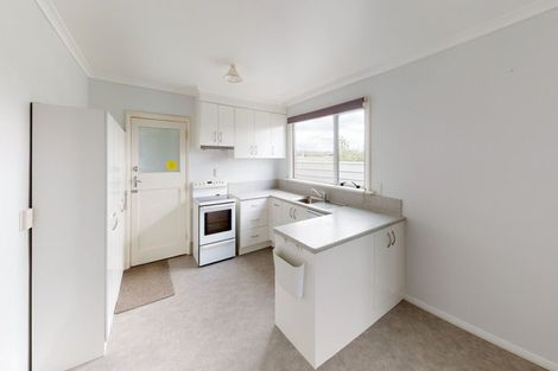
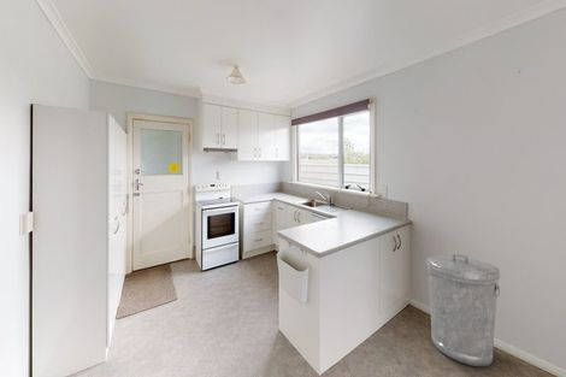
+ trash can [425,253,501,367]
